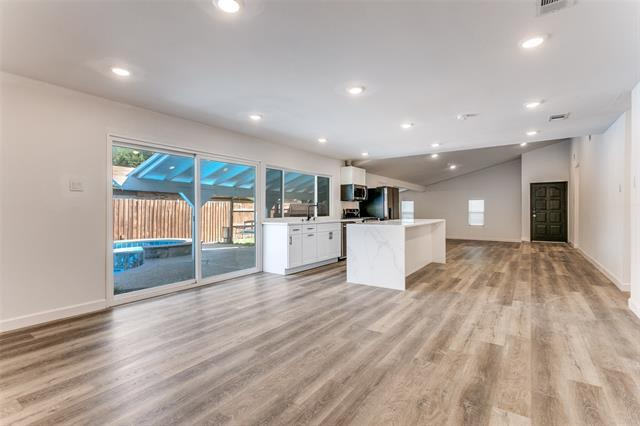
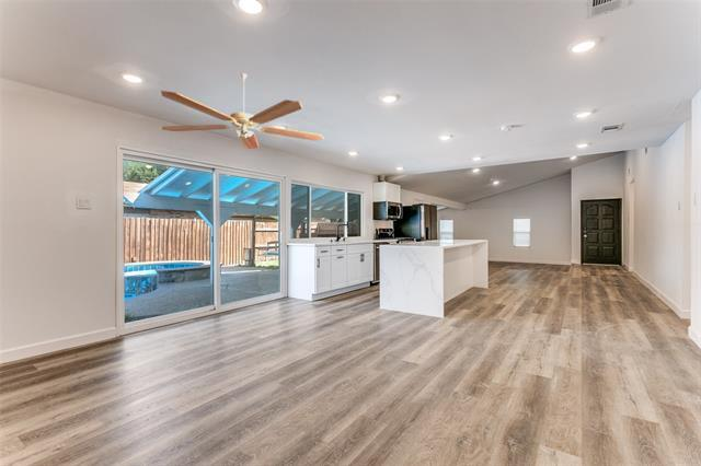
+ ceiling fan [160,72,325,150]
